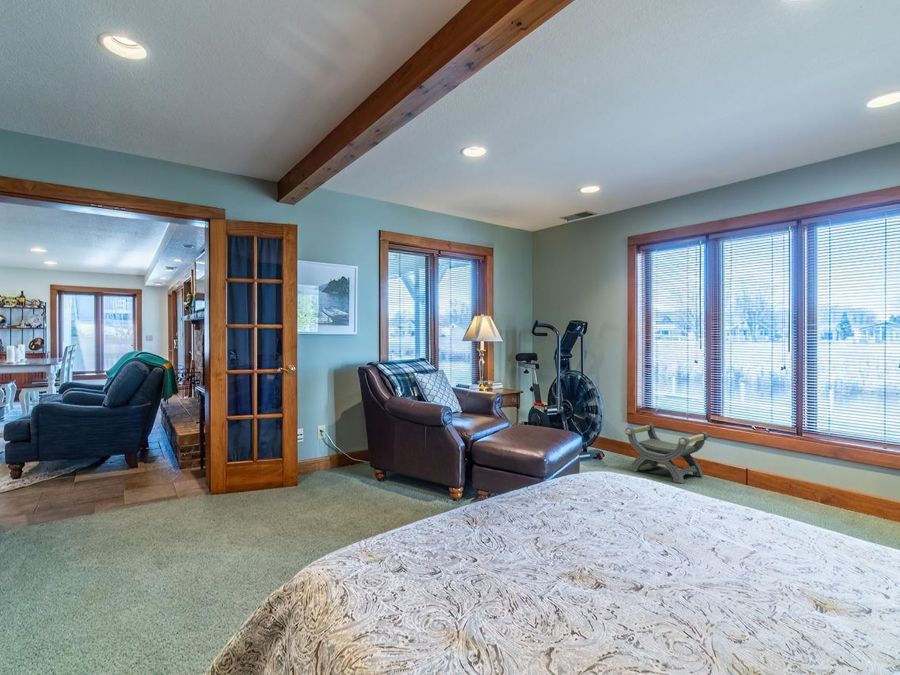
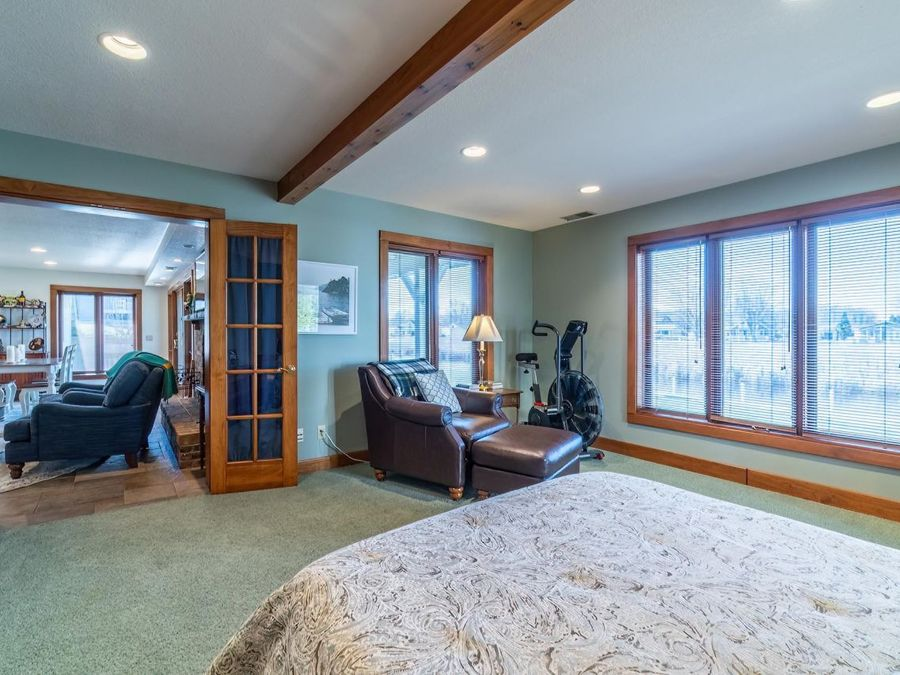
- stool [624,422,709,485]
